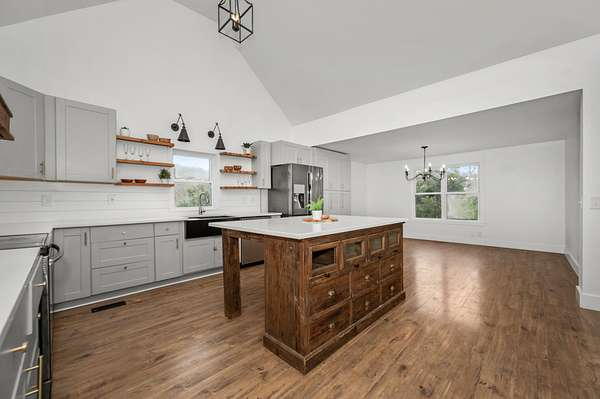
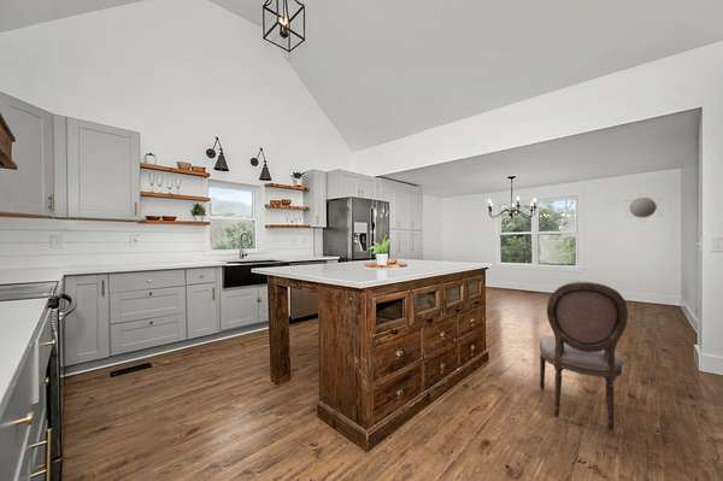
+ home mirror [623,193,664,224]
+ dining chair [539,281,629,432]
